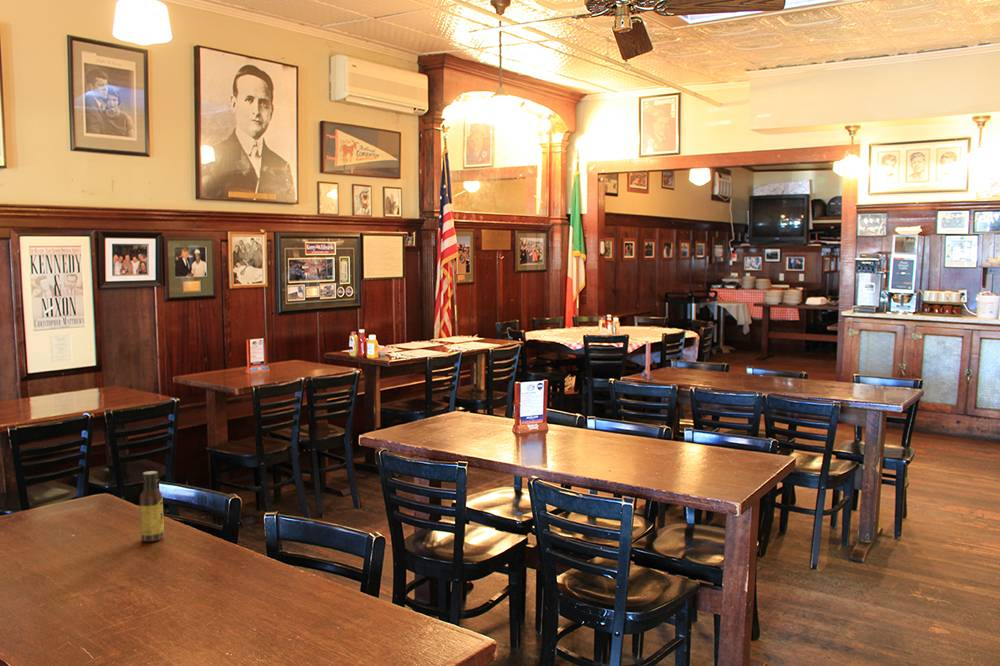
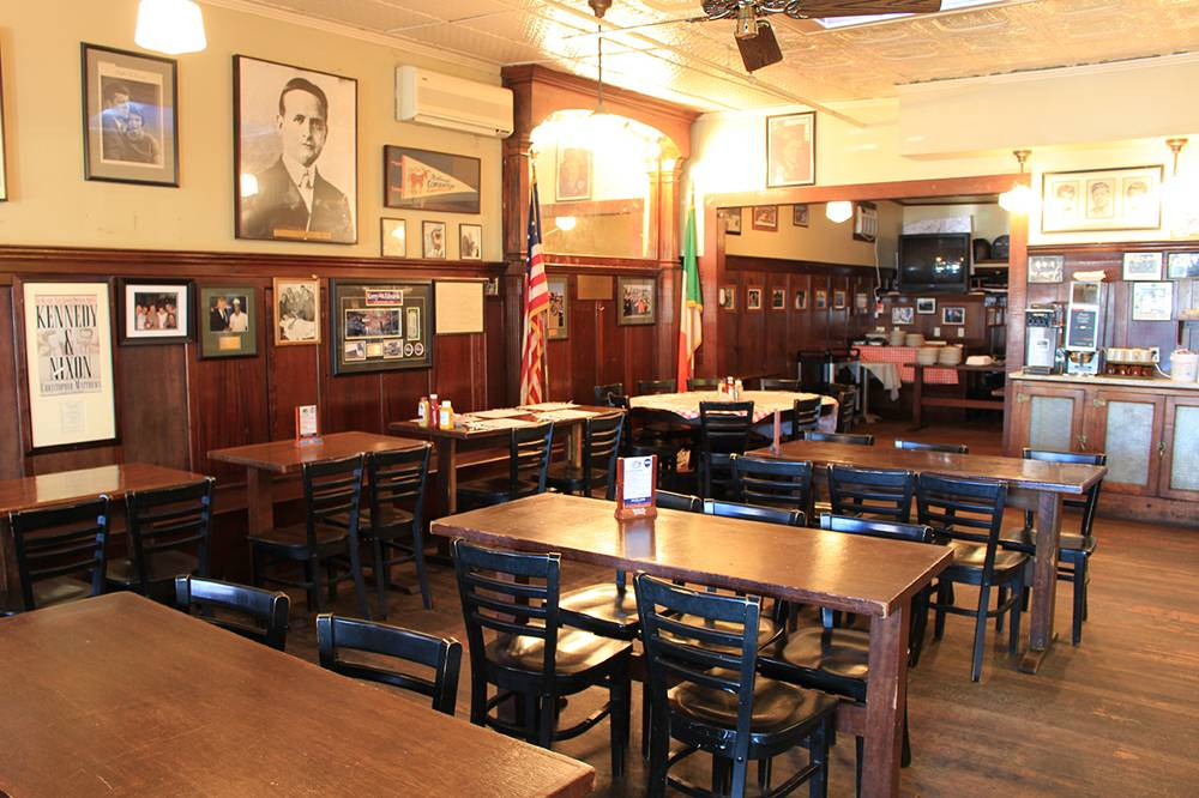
- sauce bottle [139,470,165,543]
